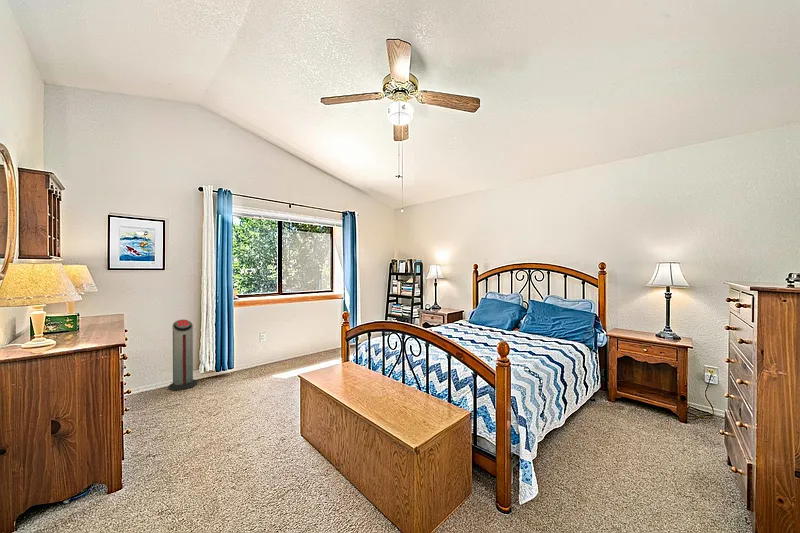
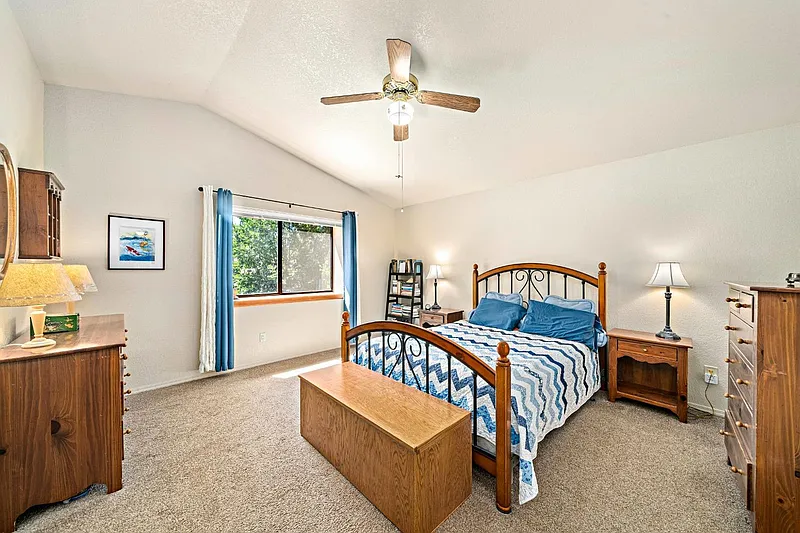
- air purifier [168,319,198,391]
